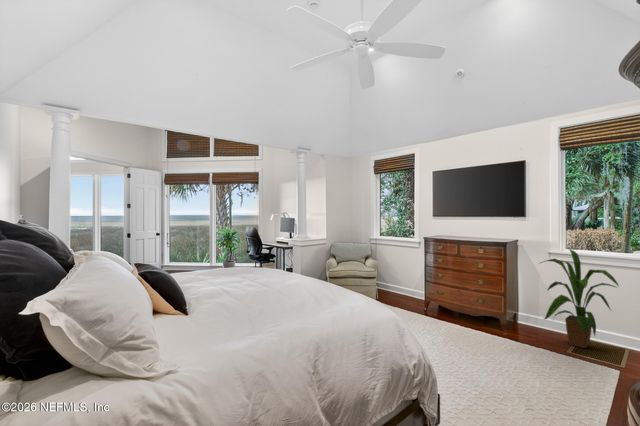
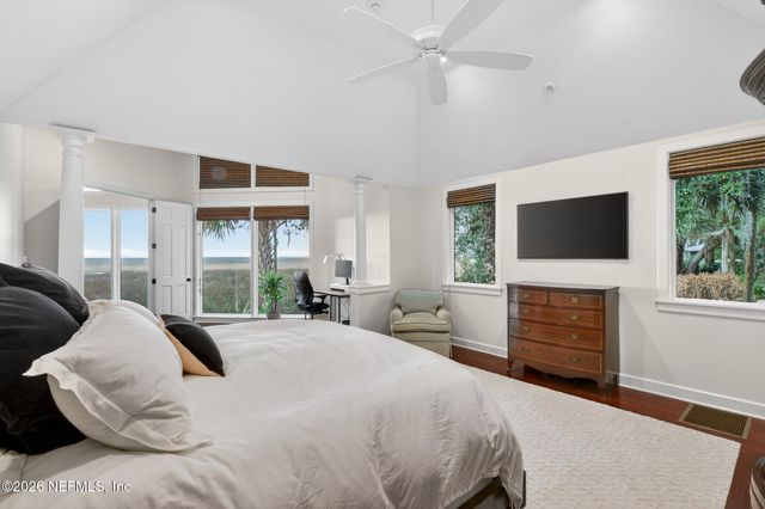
- house plant [538,248,620,349]
